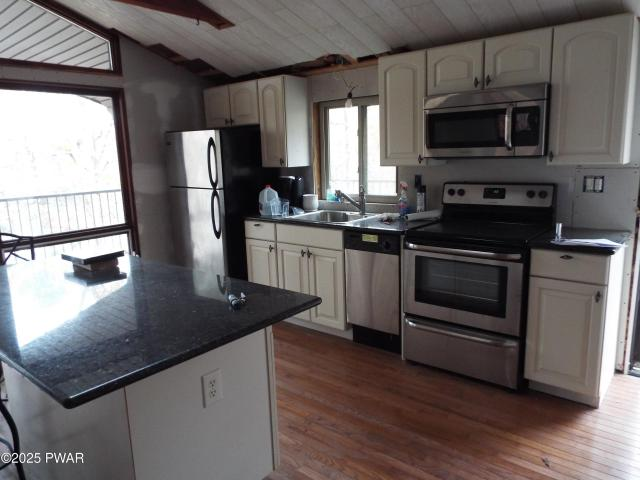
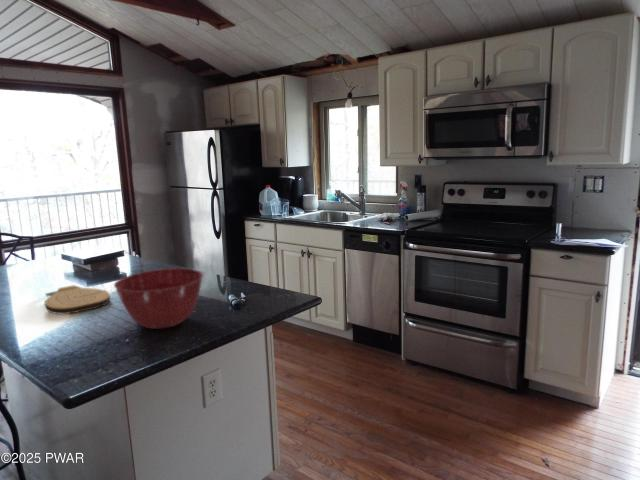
+ mixing bowl [113,267,204,330]
+ key chain [44,284,111,315]
